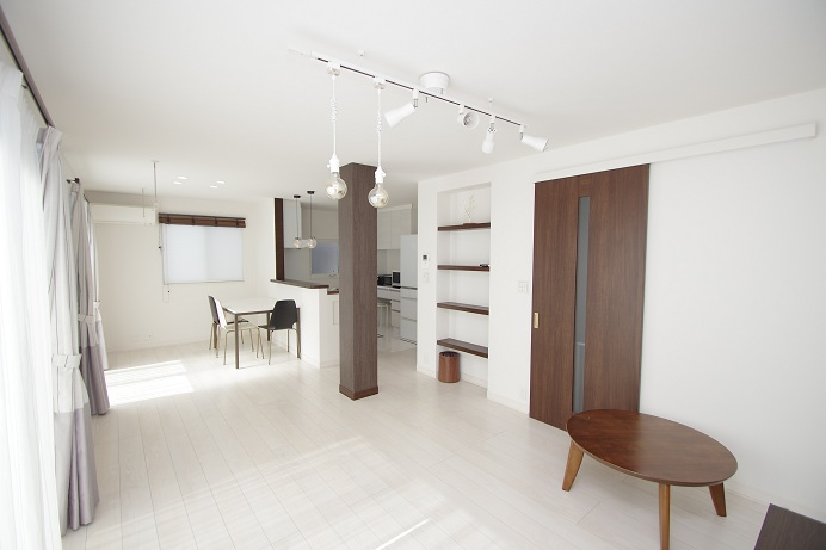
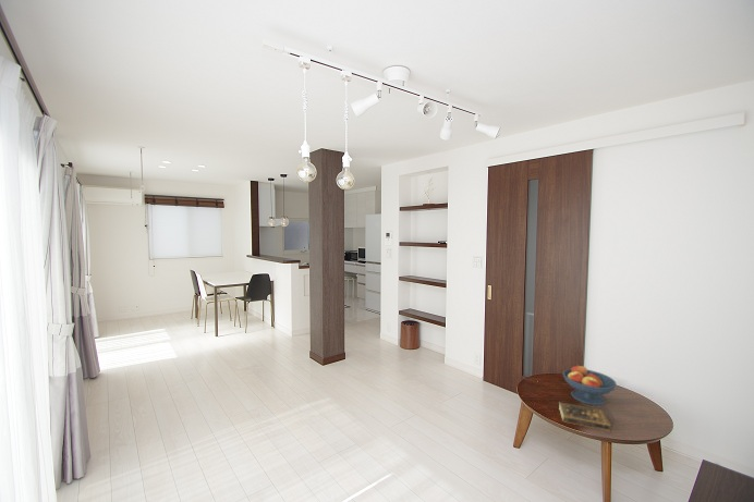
+ fruit bowl [562,363,618,406]
+ book [558,401,612,432]
